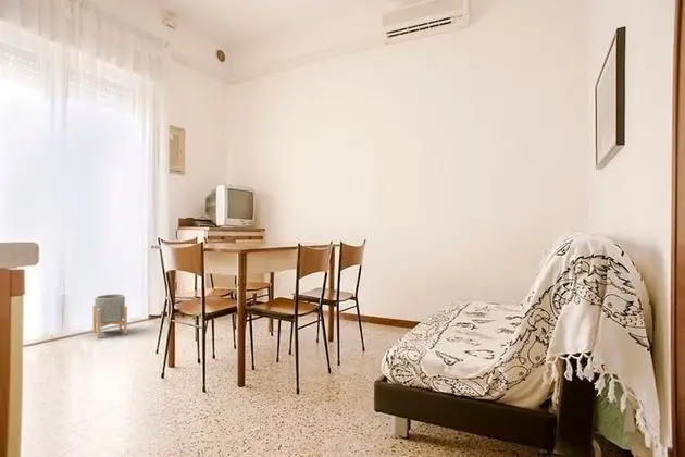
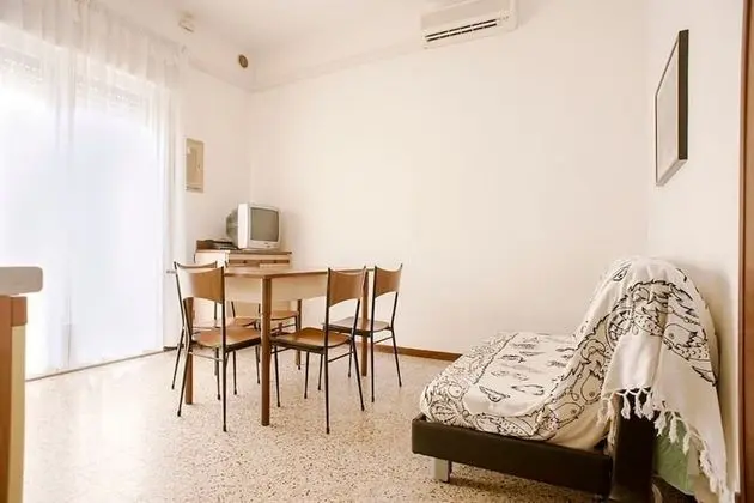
- planter [91,293,128,339]
